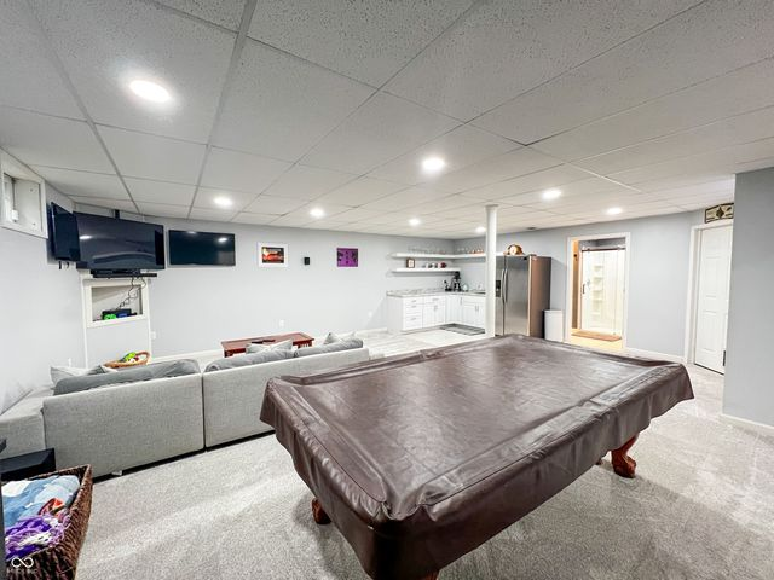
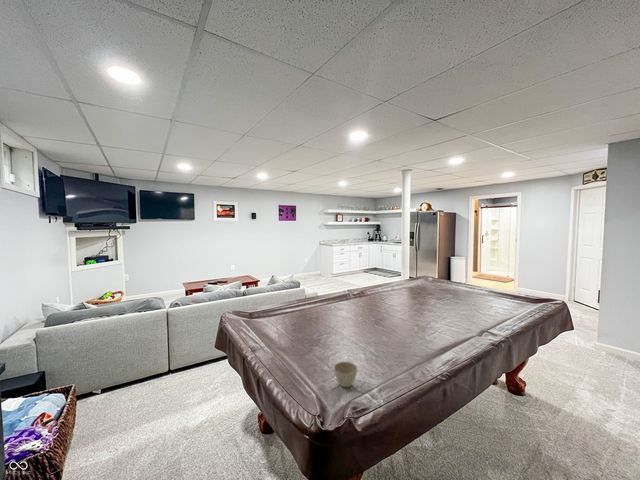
+ flower pot [333,361,359,388]
